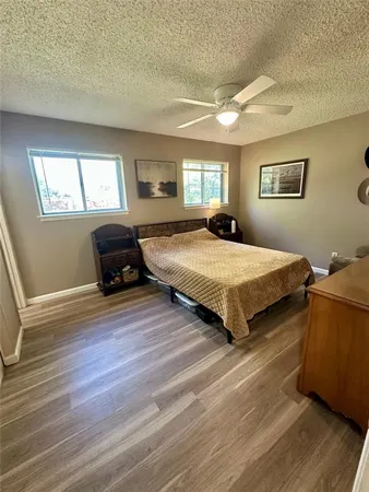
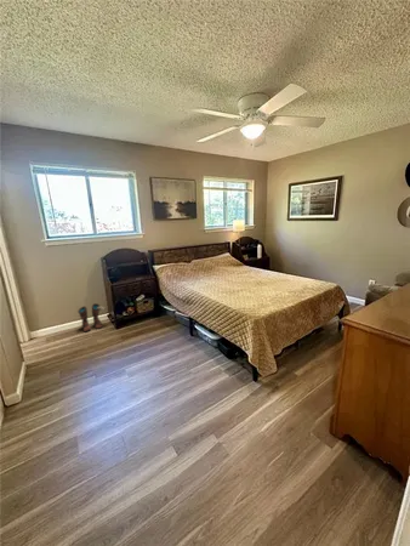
+ boots [76,302,107,334]
